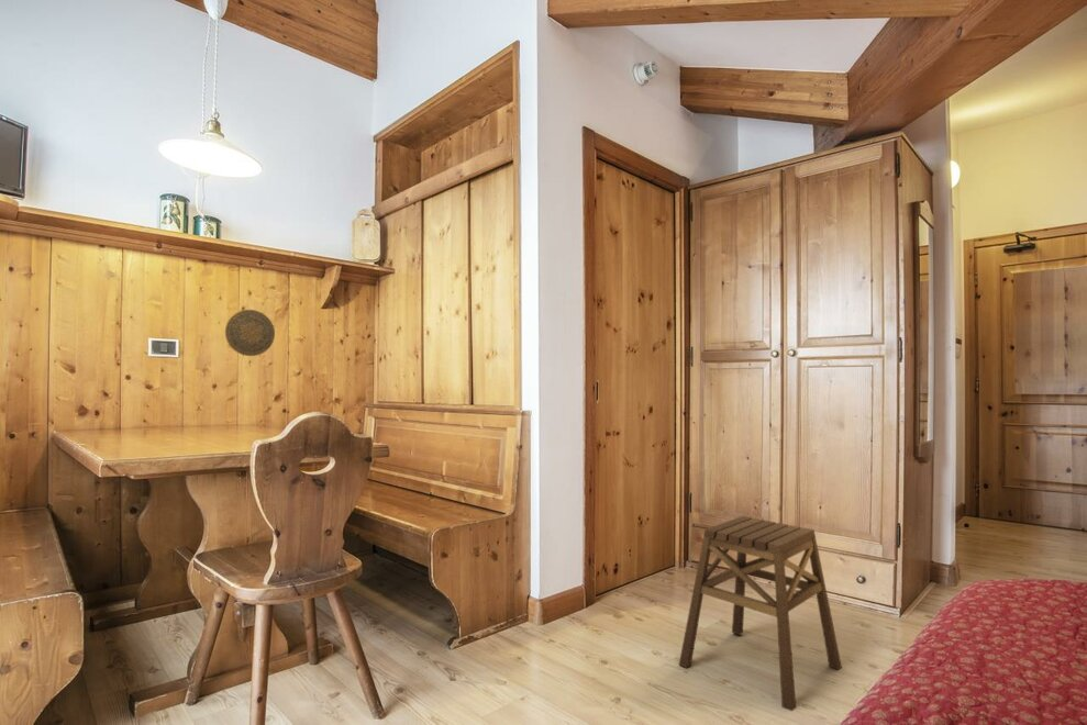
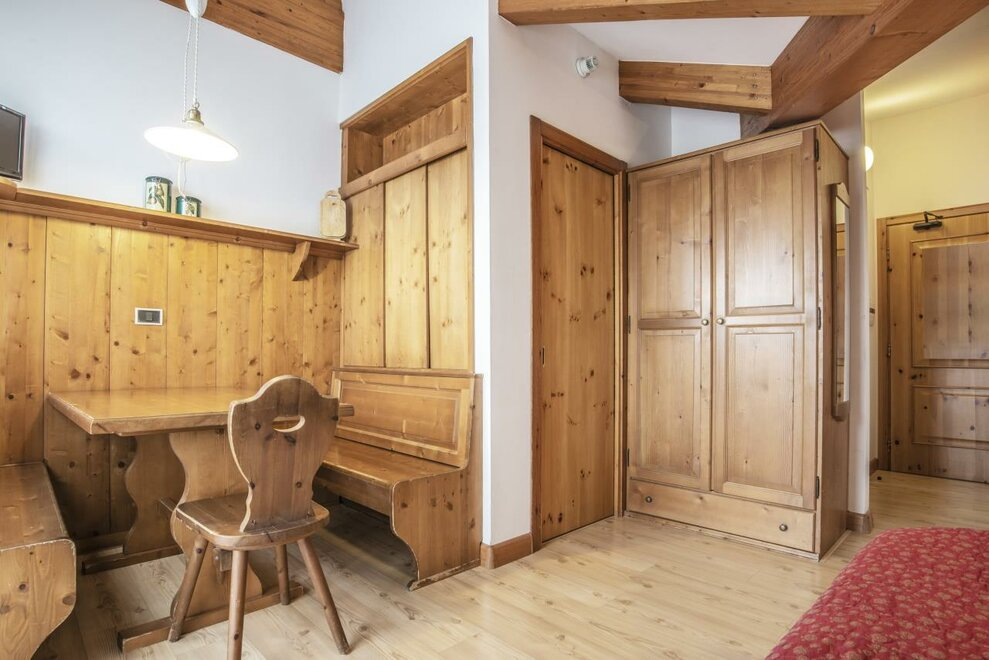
- stool [678,515,843,712]
- decorative plate [224,309,276,357]
